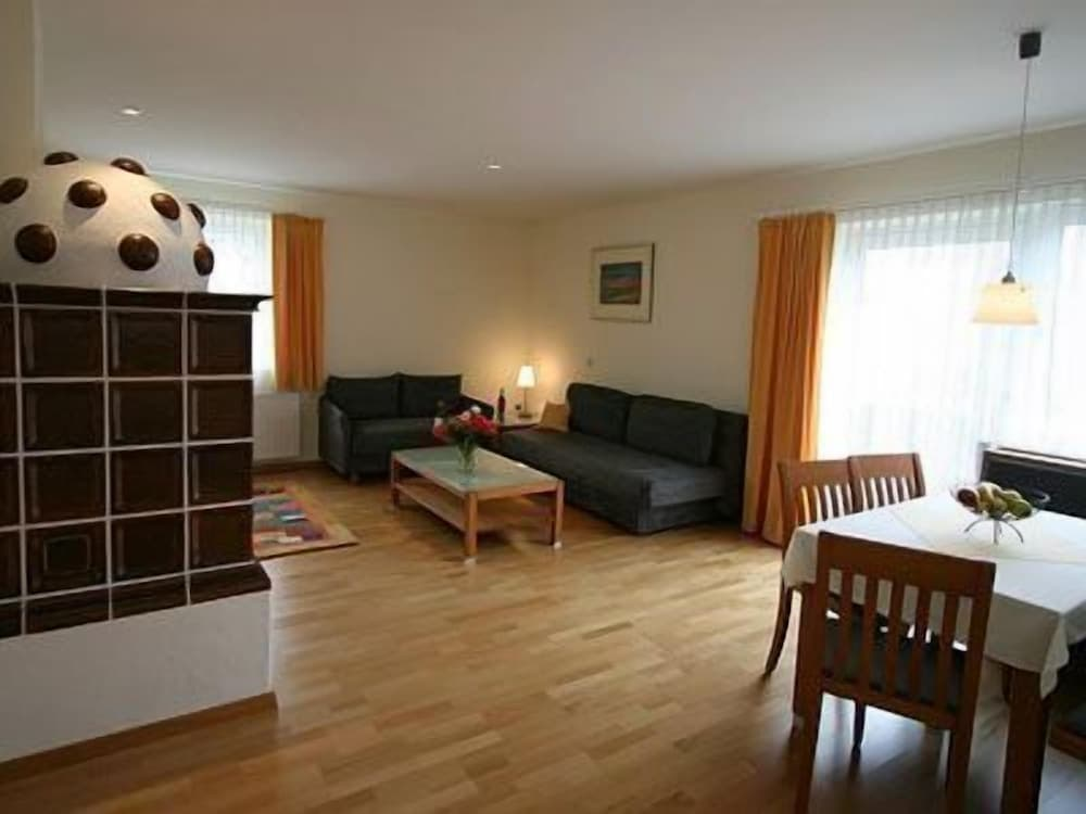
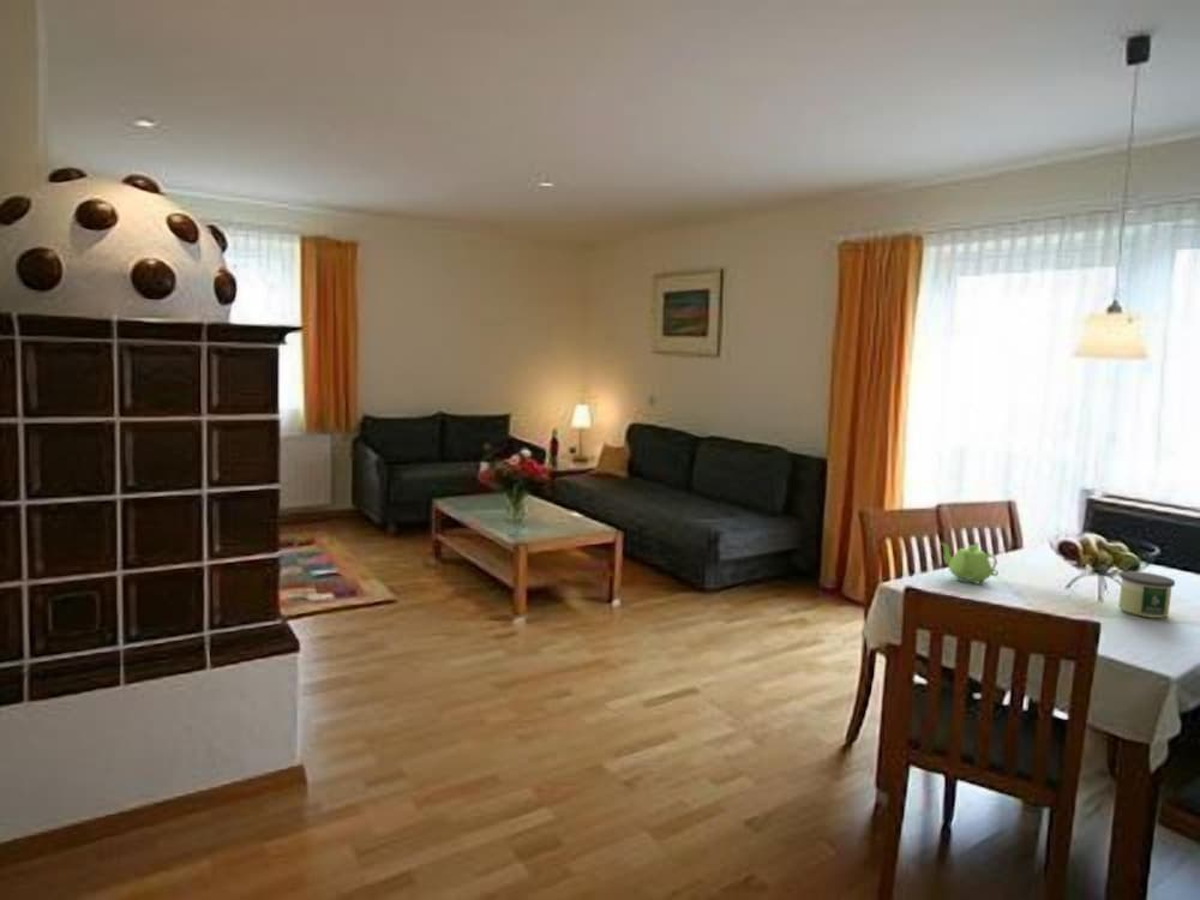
+ teapot [940,541,1000,586]
+ candle [1117,570,1176,619]
